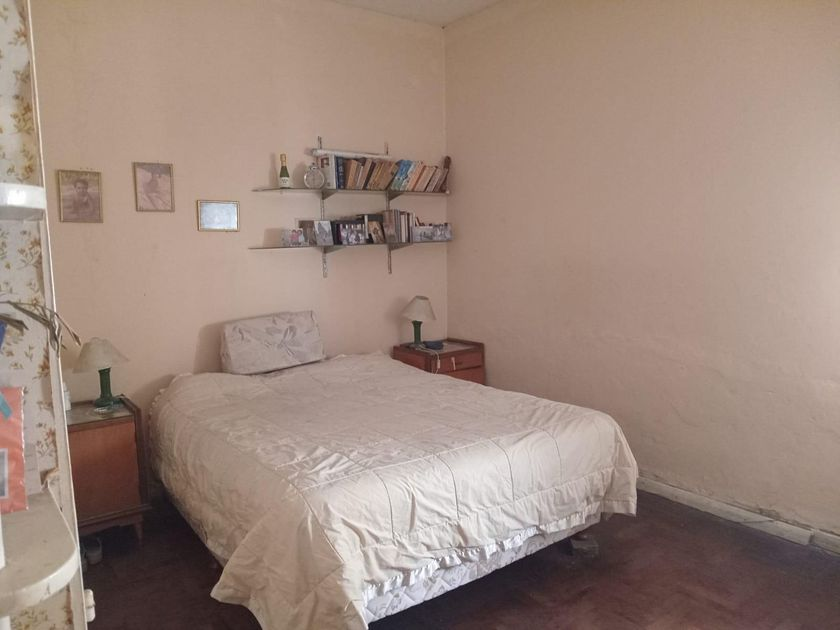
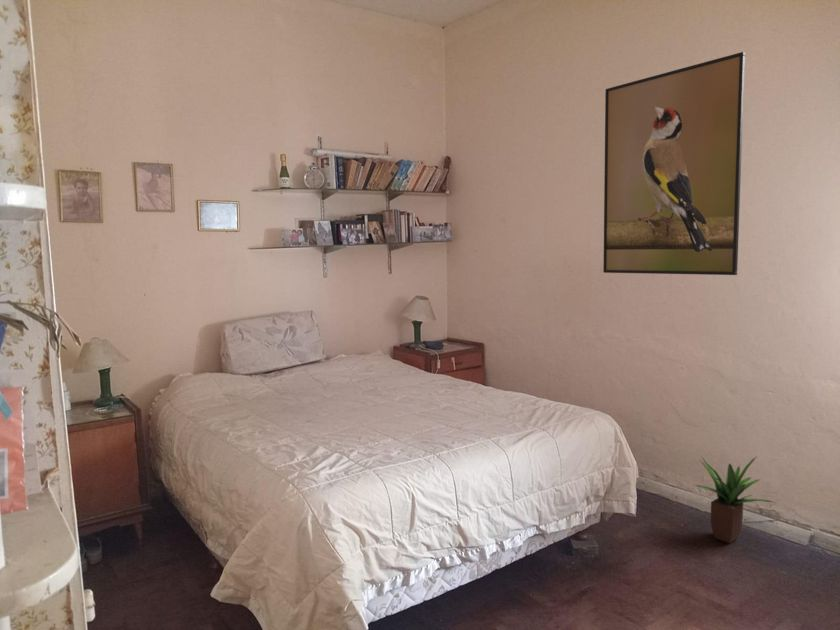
+ potted plant [694,455,777,544]
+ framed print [602,51,746,276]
